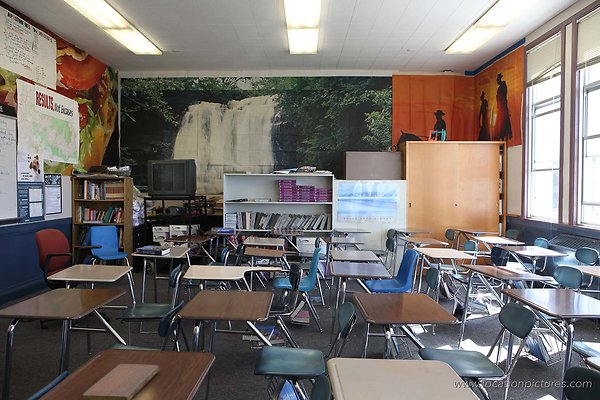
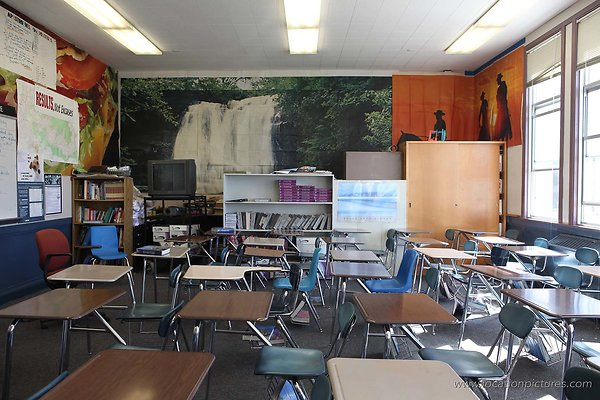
- notebook [81,363,160,400]
